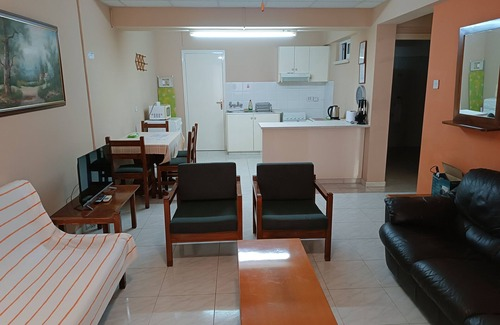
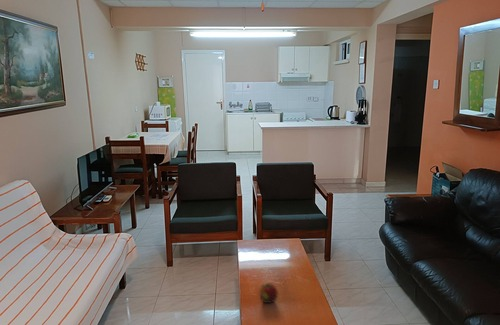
+ apple [259,282,278,304]
